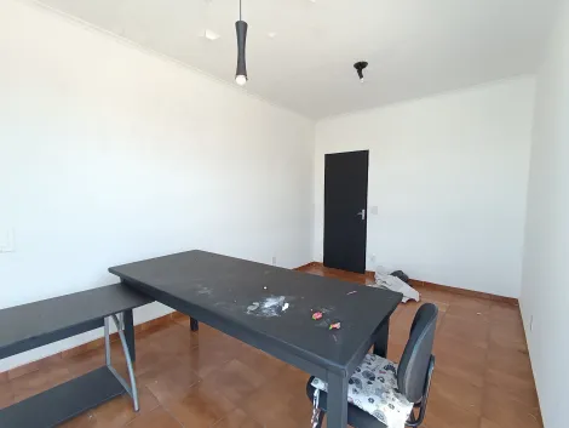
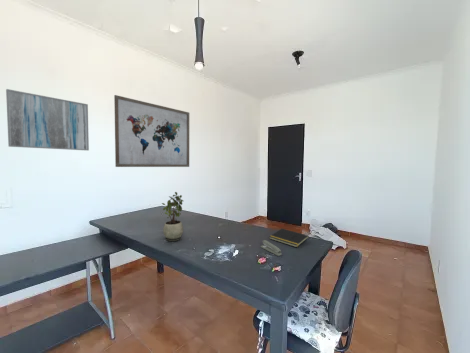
+ potted plant [160,191,184,242]
+ notepad [268,228,310,248]
+ wall art [113,94,190,168]
+ wall art [5,88,90,151]
+ stapler [260,239,282,257]
